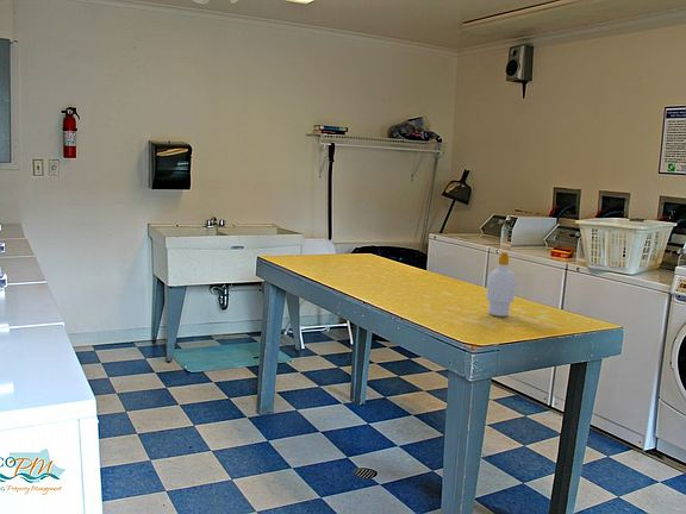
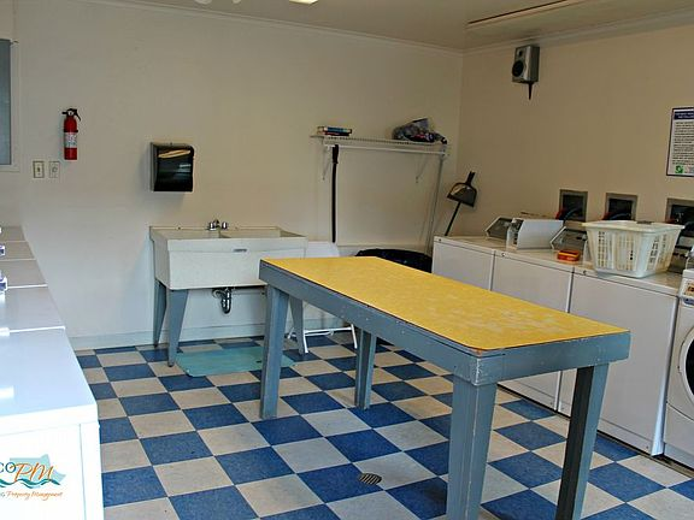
- soap bottle [485,251,517,318]
